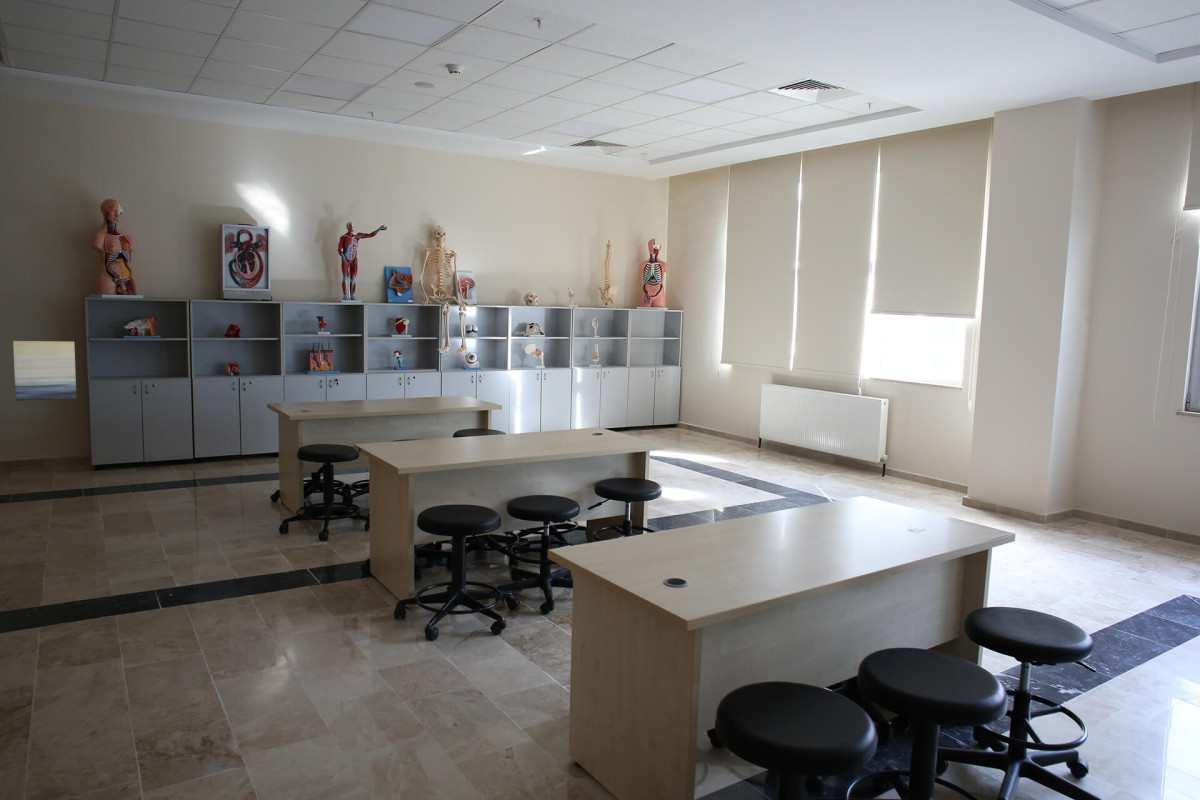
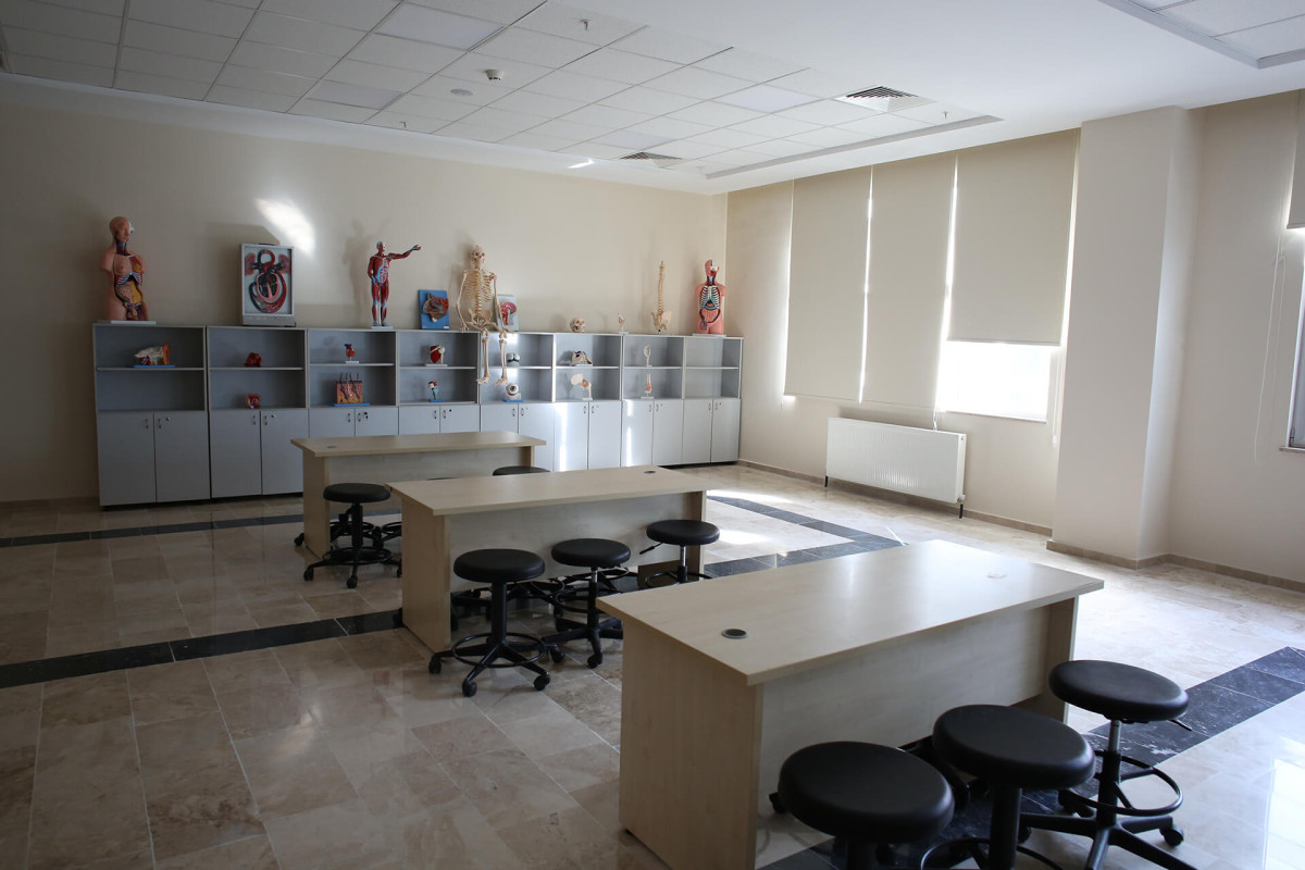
- wall art [12,340,77,401]
